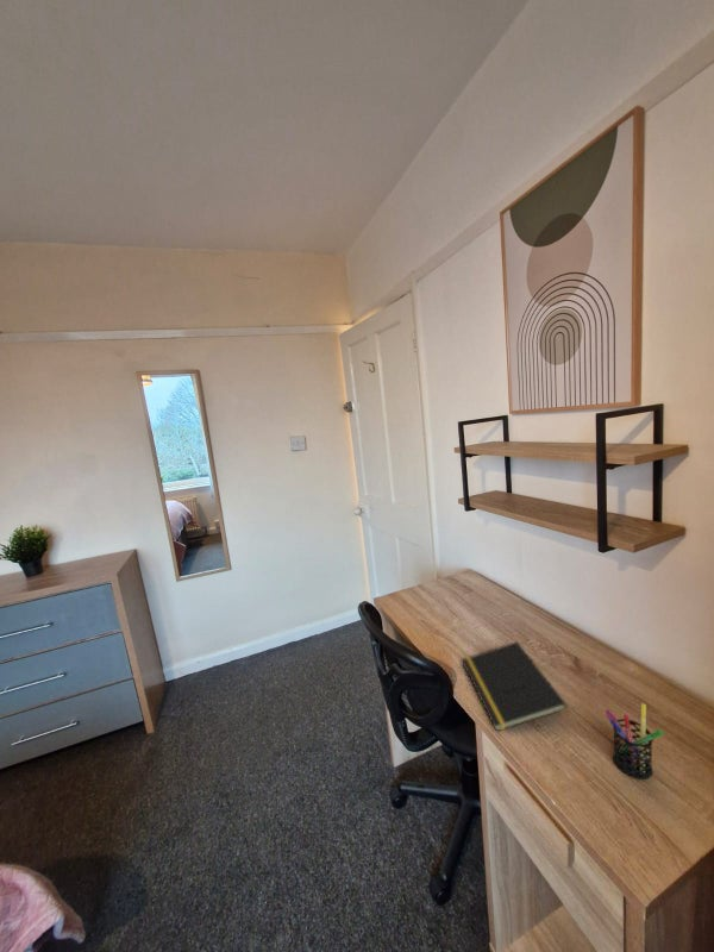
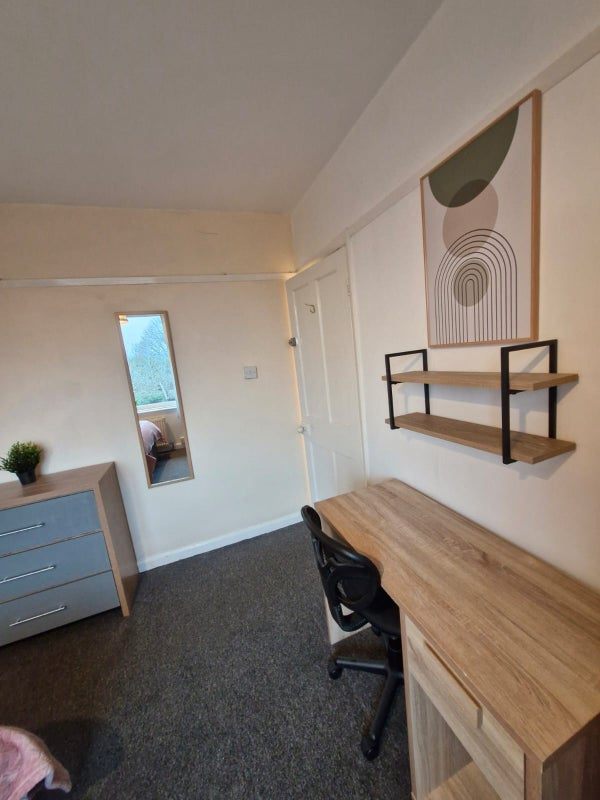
- pen holder [605,702,665,781]
- notepad [461,640,569,732]
